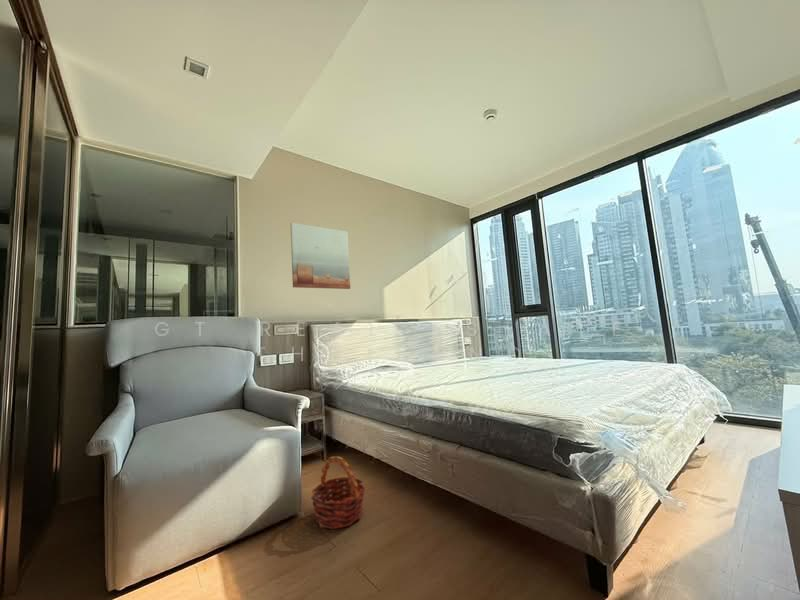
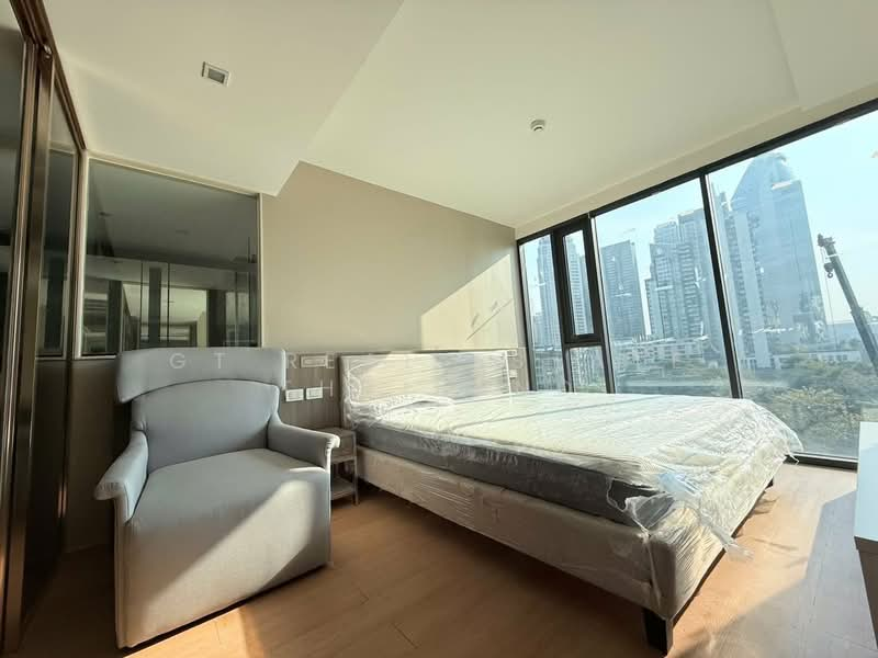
- basket [311,455,366,530]
- wall art [289,222,351,290]
